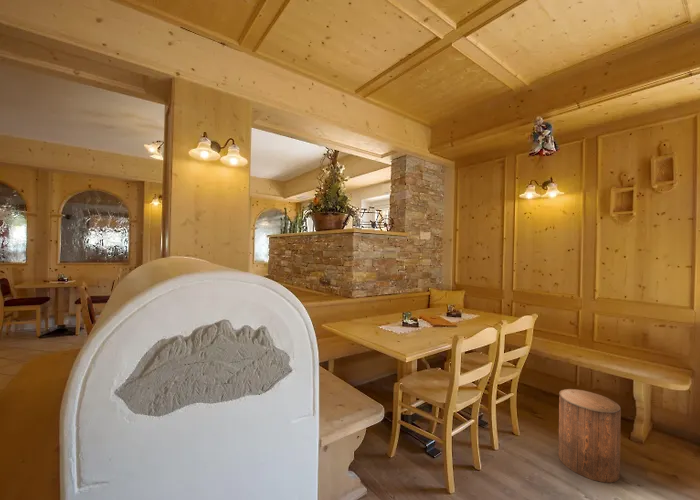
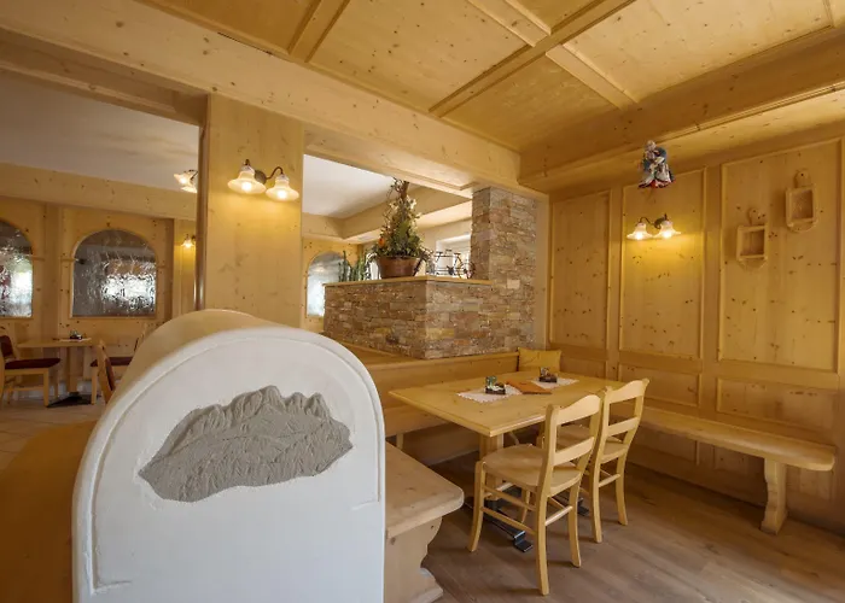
- stool [557,388,622,484]
